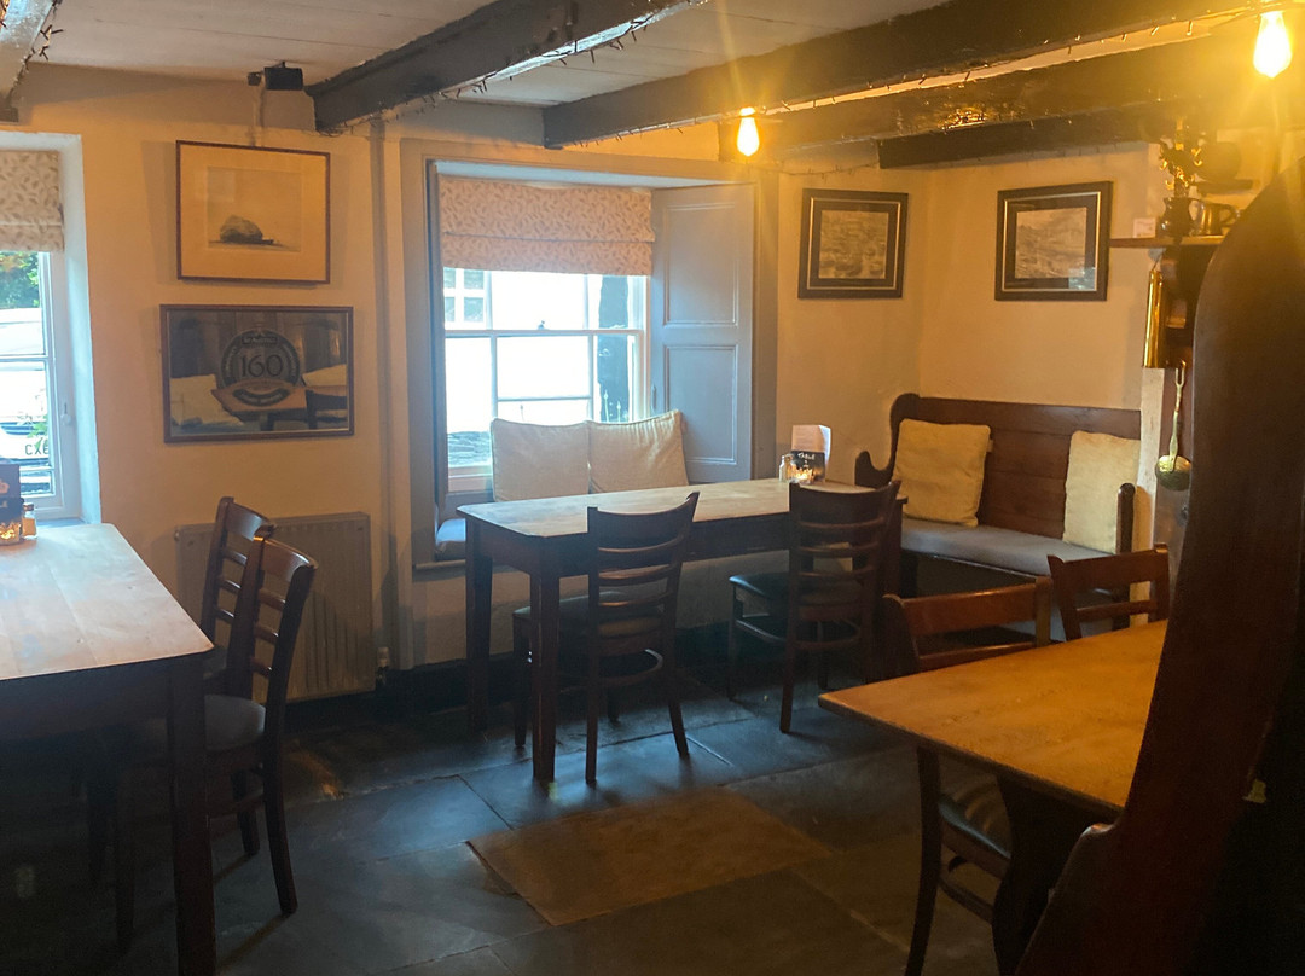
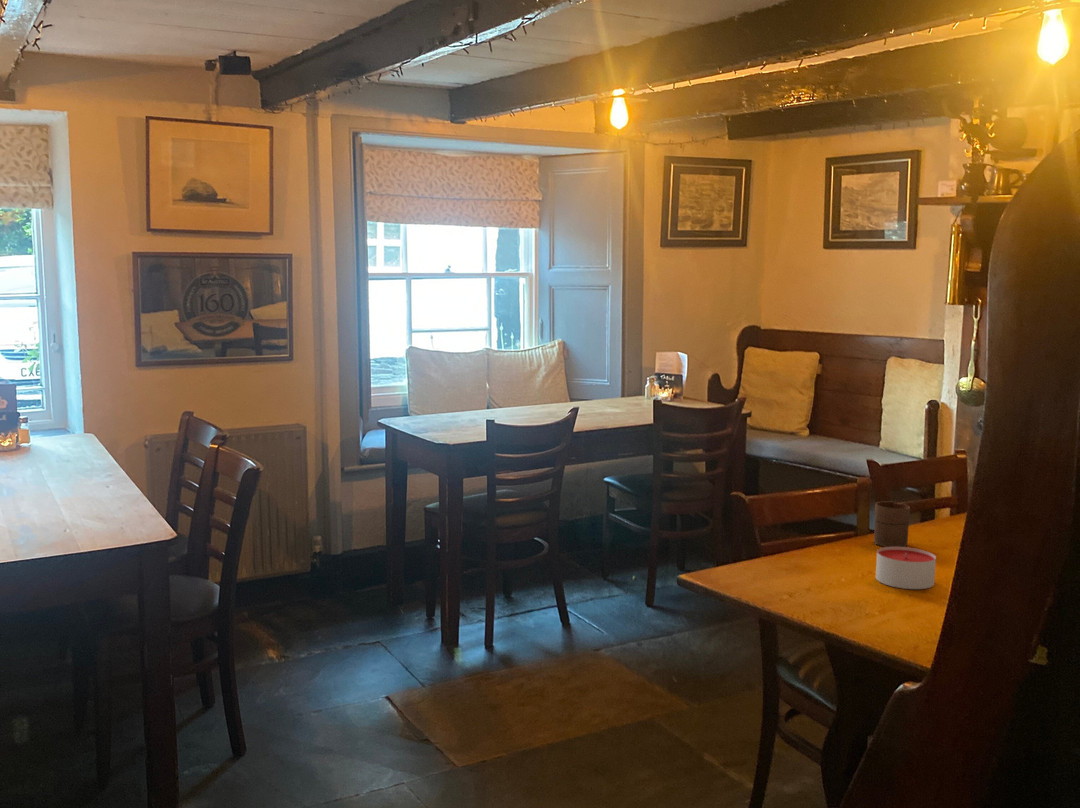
+ candle [875,546,937,590]
+ cup [873,500,911,548]
